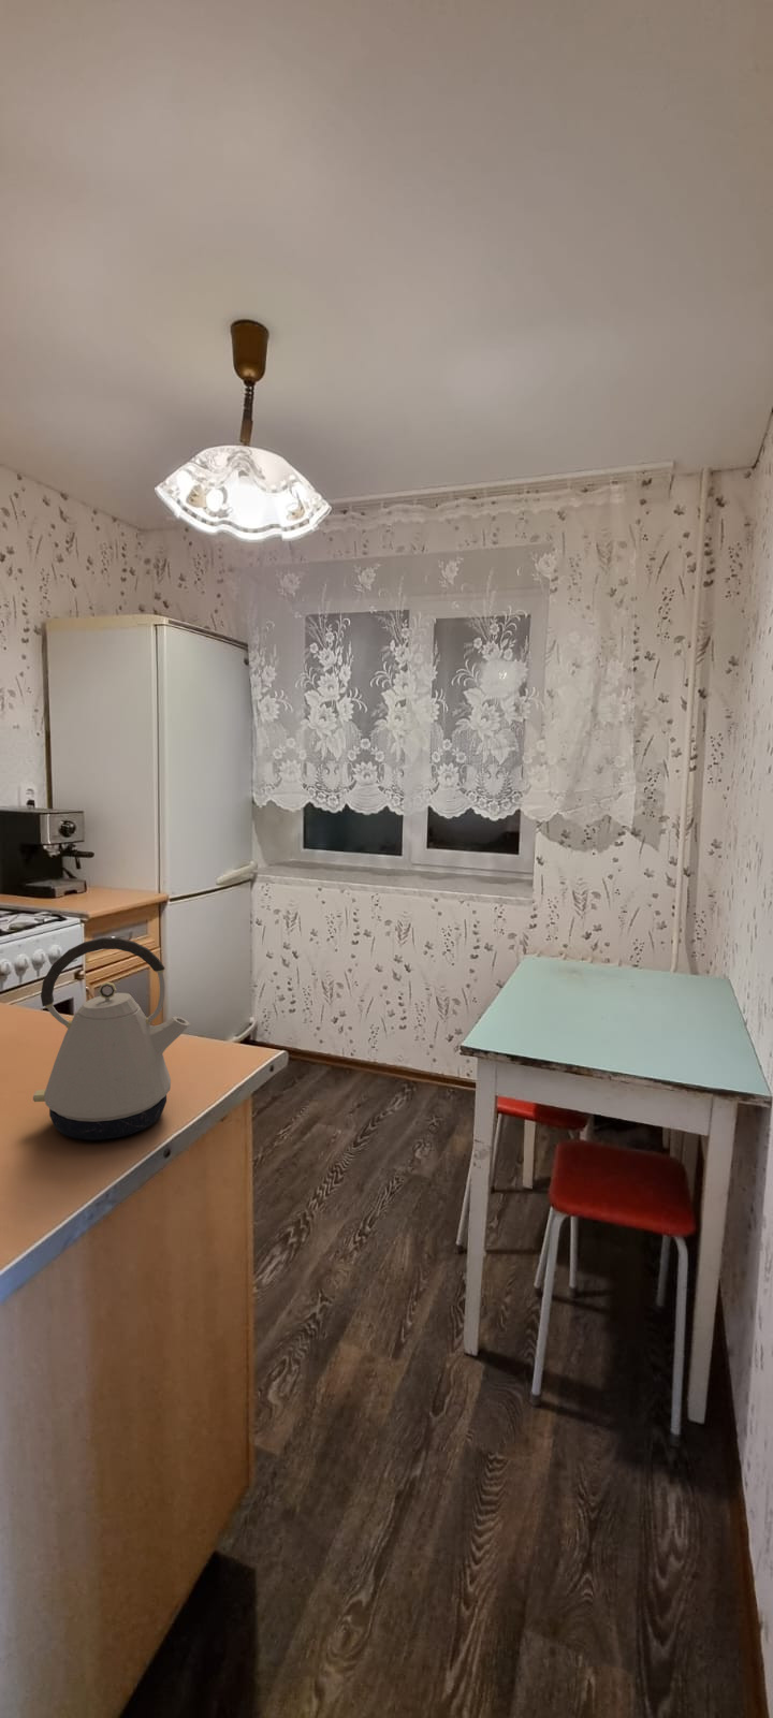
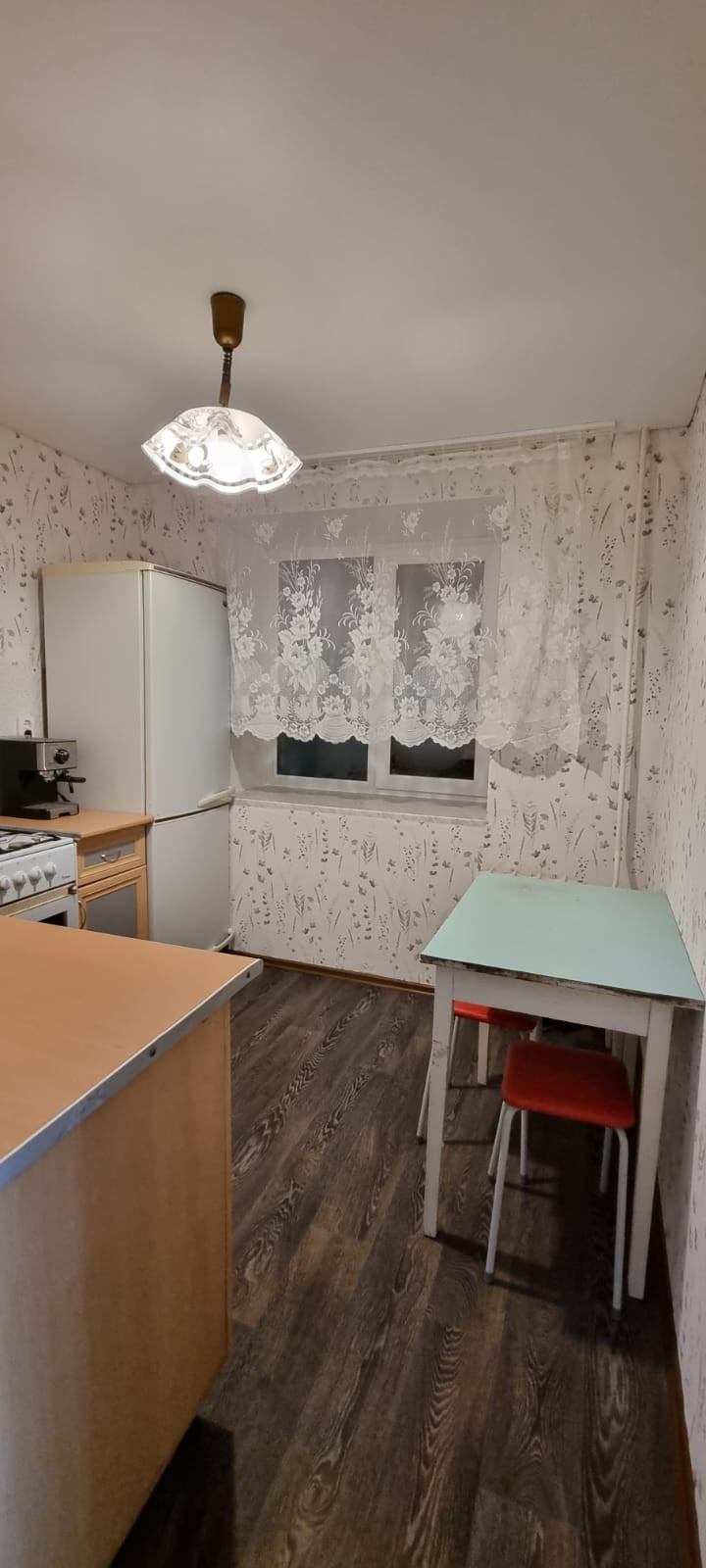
- kettle [32,937,192,1141]
